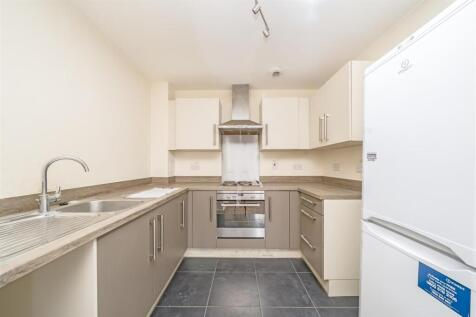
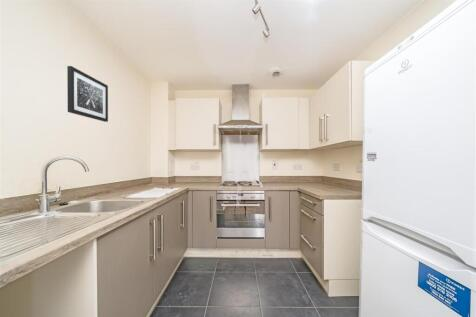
+ wall art [66,65,109,123]
